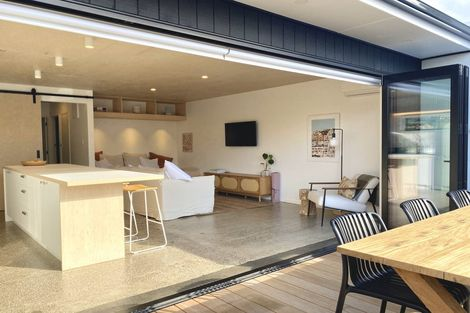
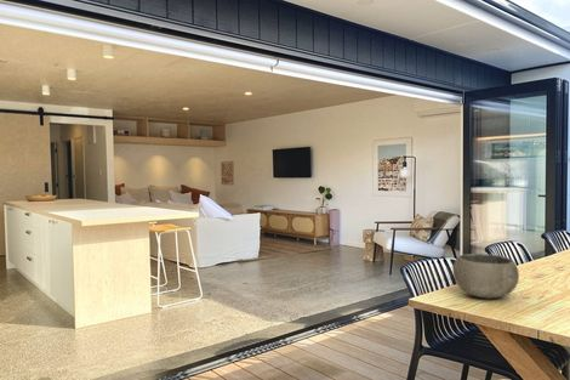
+ bowl [451,253,520,300]
